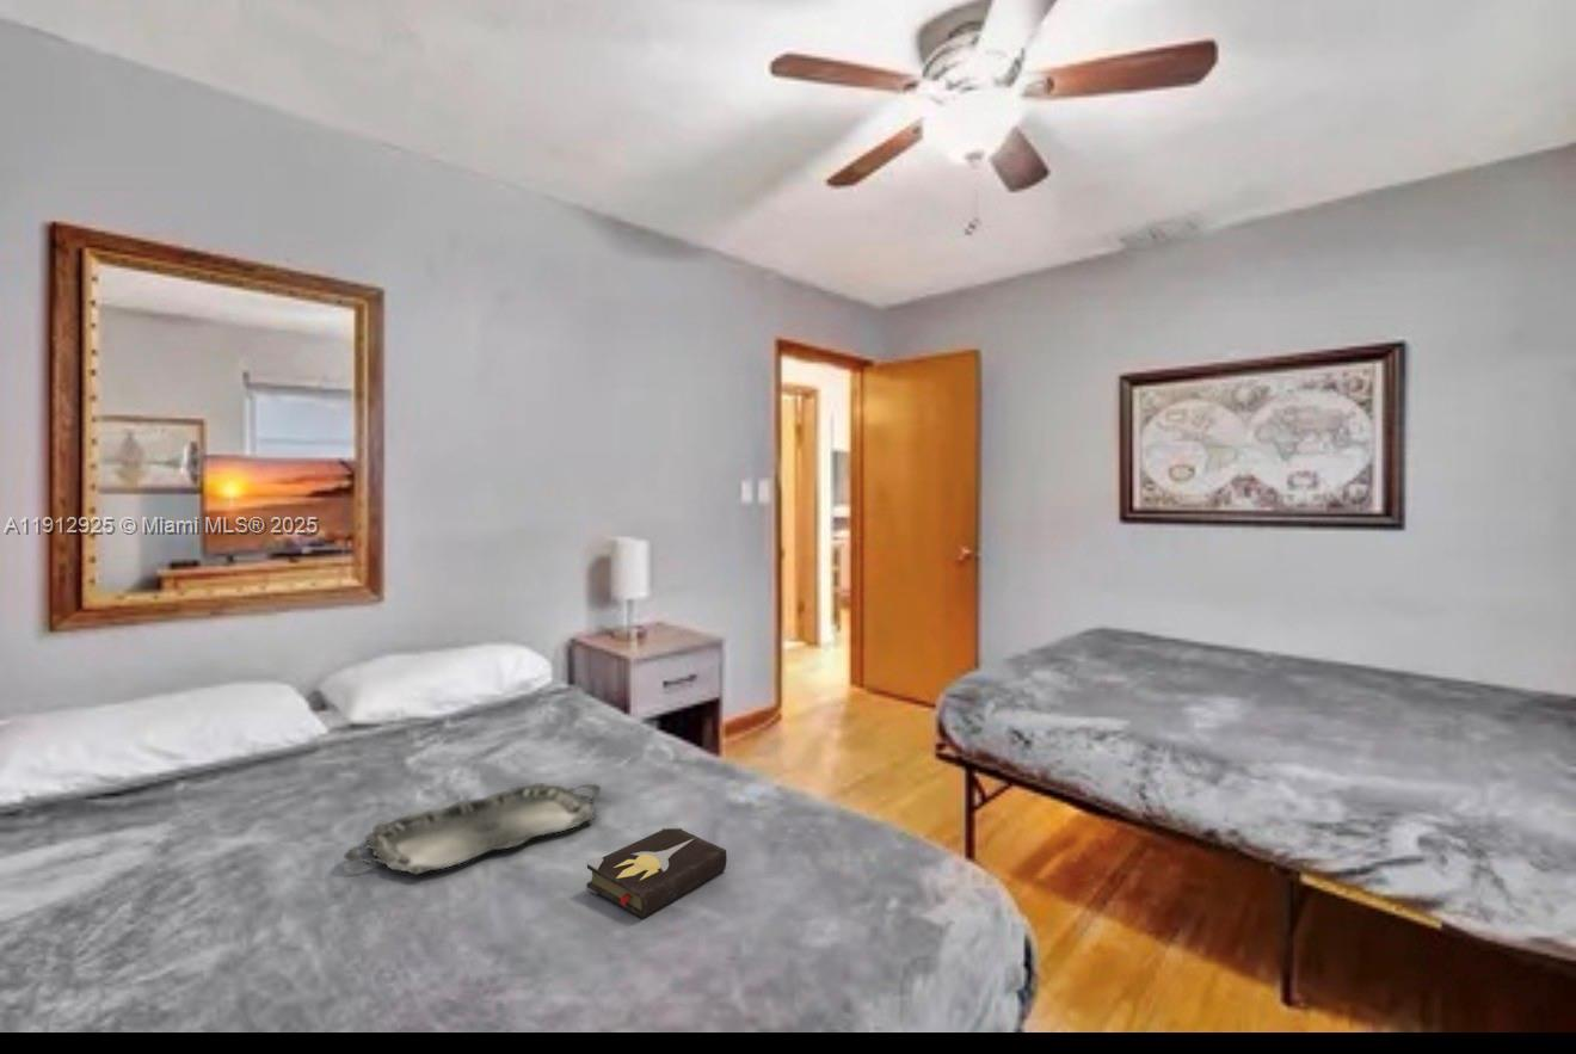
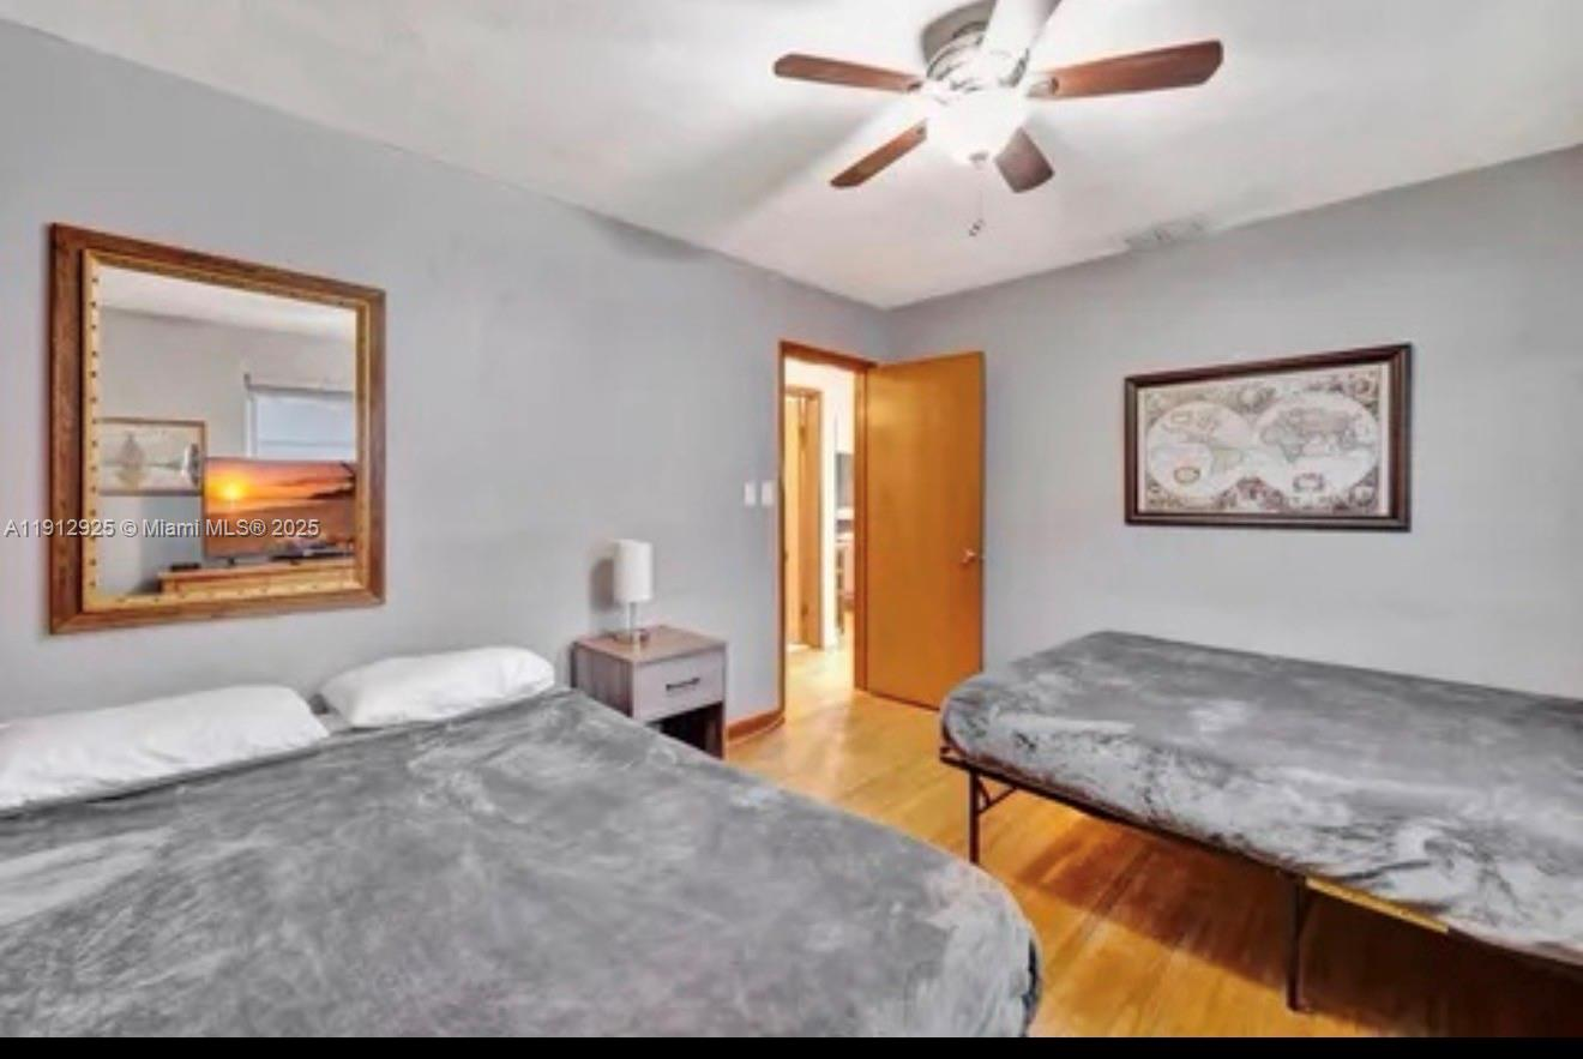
- hardback book [585,824,728,920]
- serving tray [343,782,602,876]
